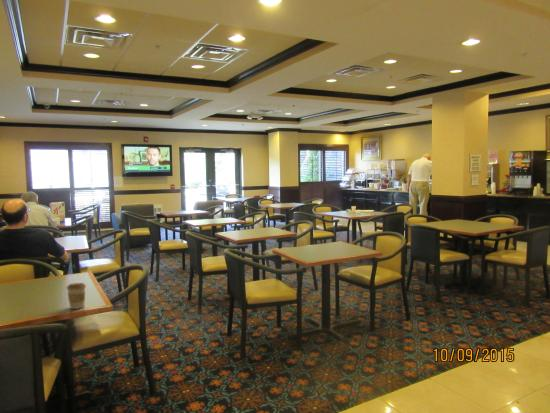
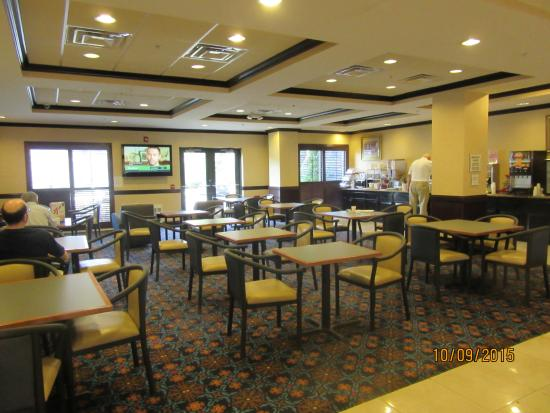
- coffee cup [66,282,87,310]
